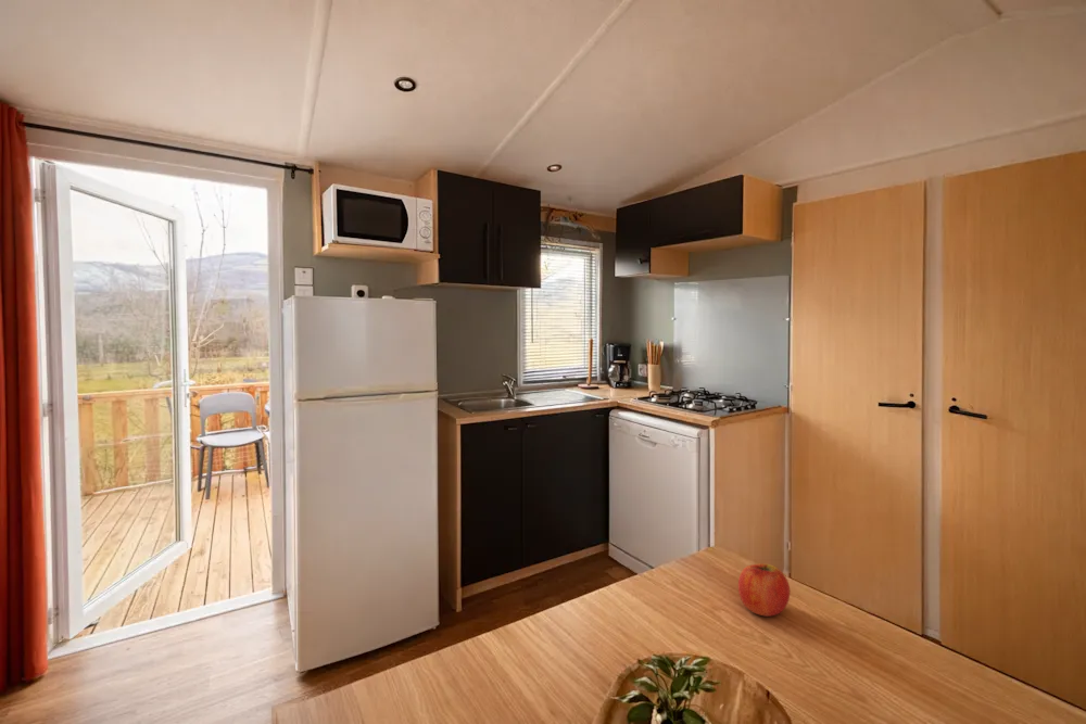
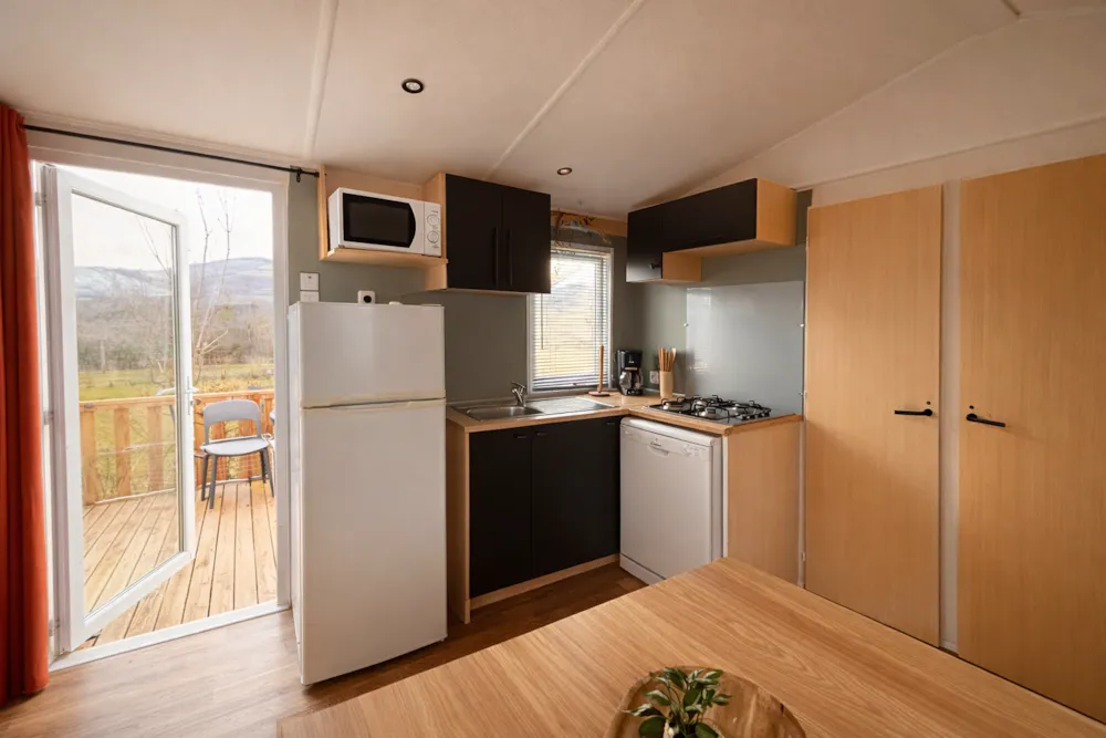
- fruit [737,562,791,618]
